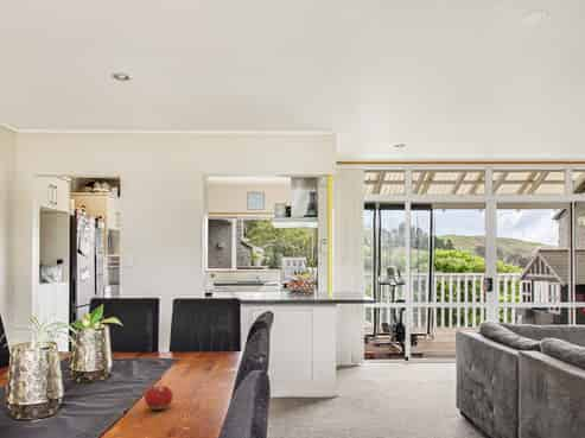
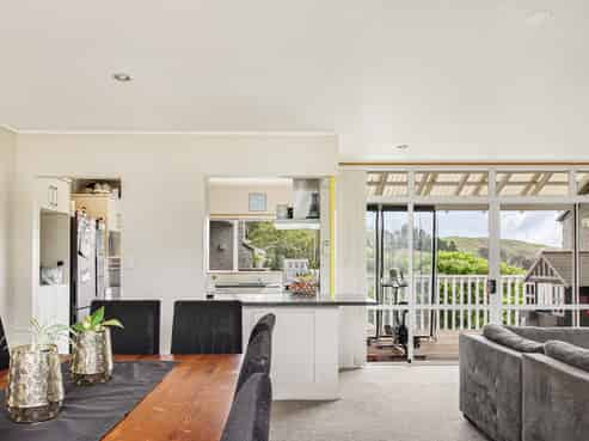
- fruit [144,381,174,411]
